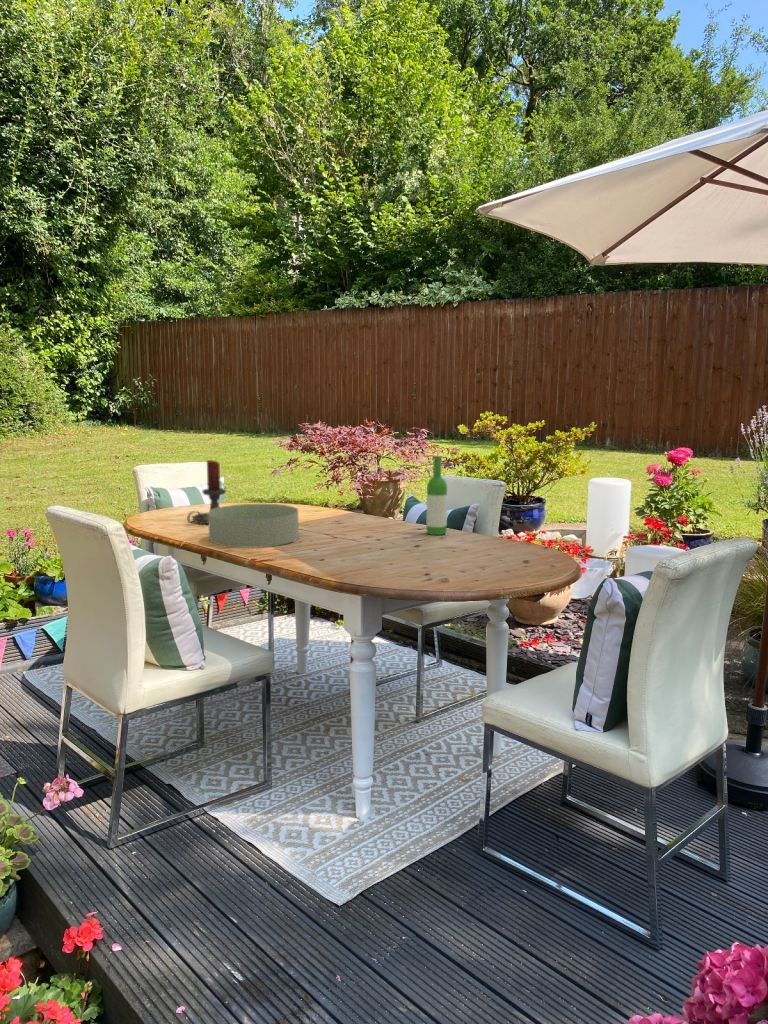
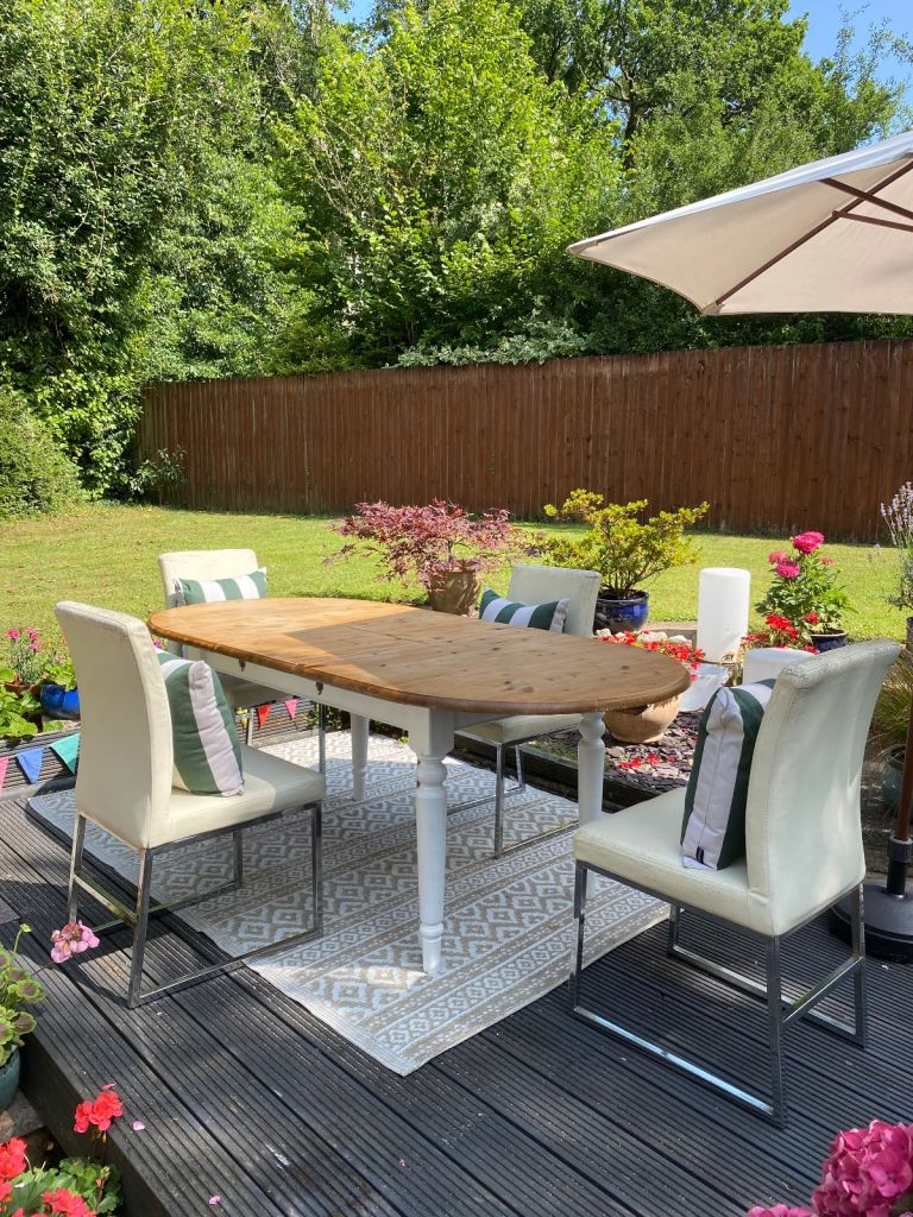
- candle holder [186,459,227,525]
- wine bottle [426,455,448,536]
- bowl [207,503,300,549]
